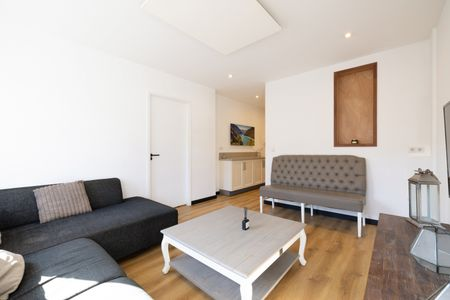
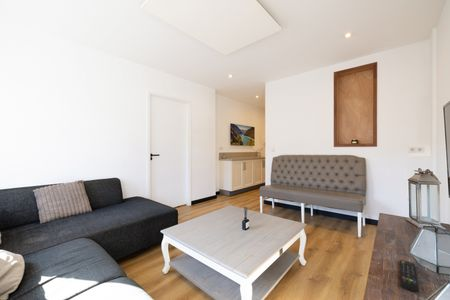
+ remote control [399,259,420,293]
